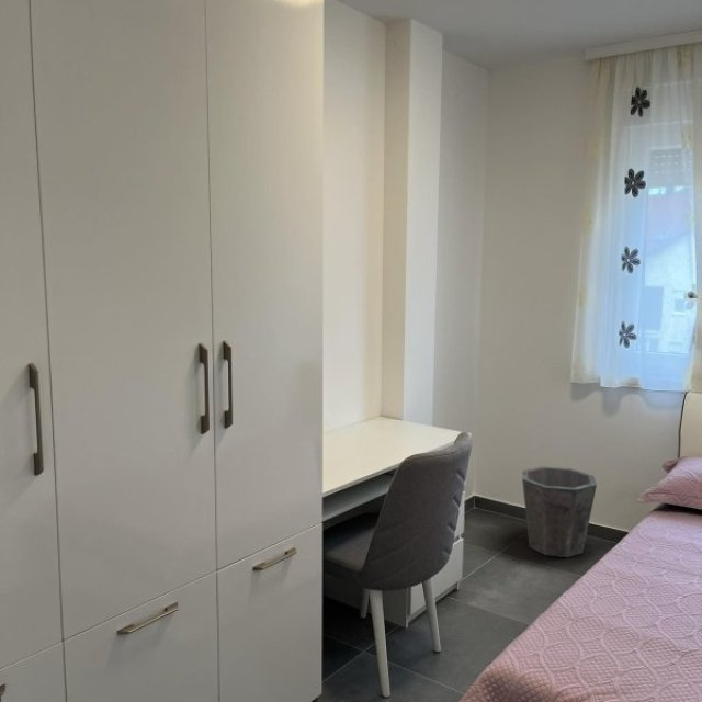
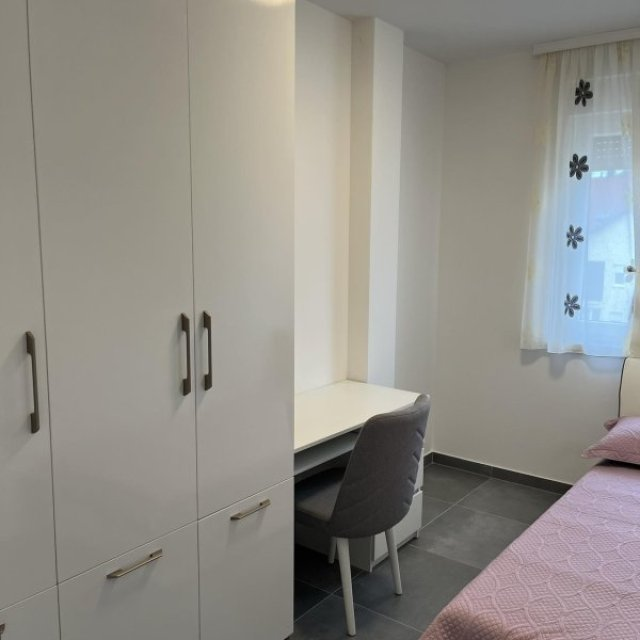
- waste bin [521,465,598,558]
